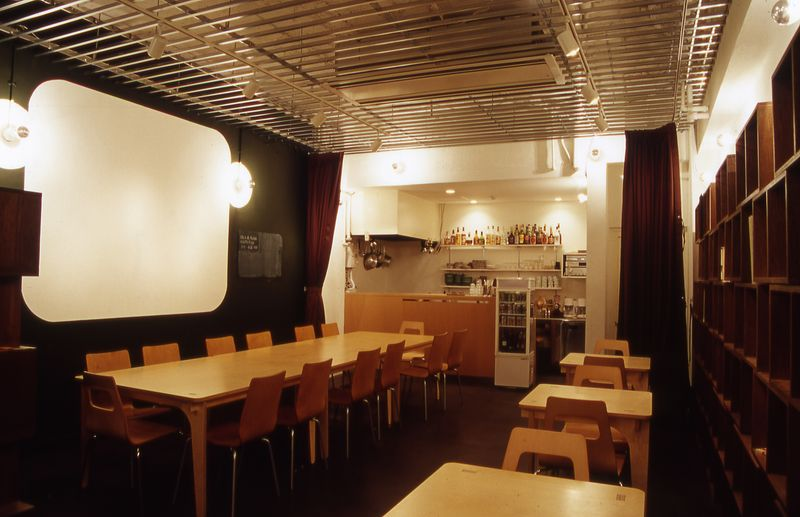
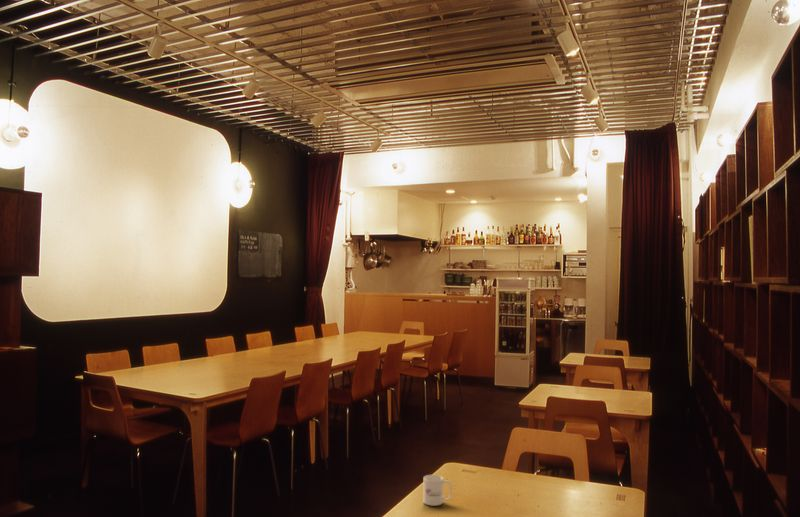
+ mug [422,474,453,507]
